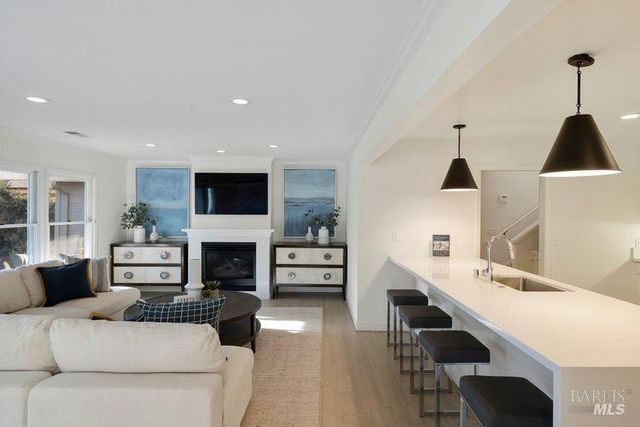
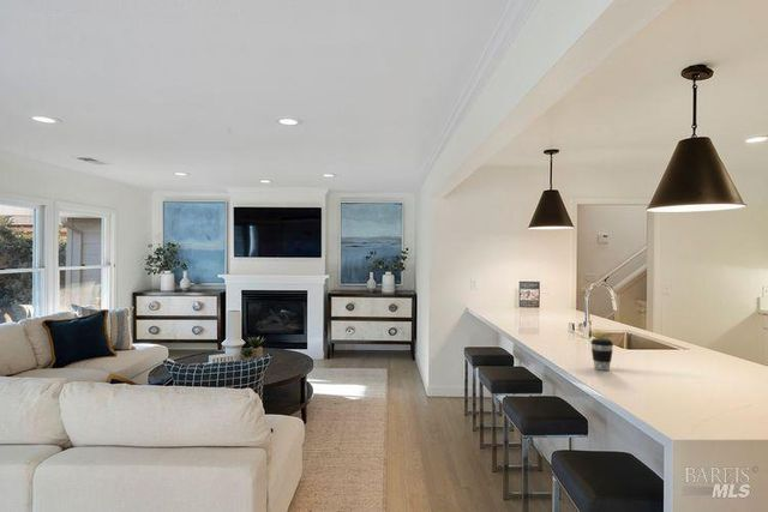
+ coffee cup [589,337,614,372]
